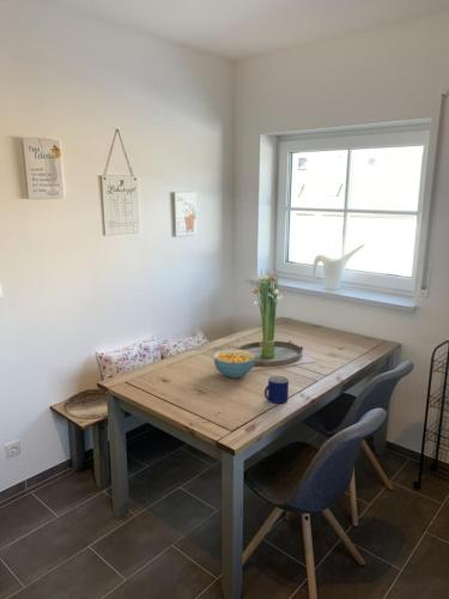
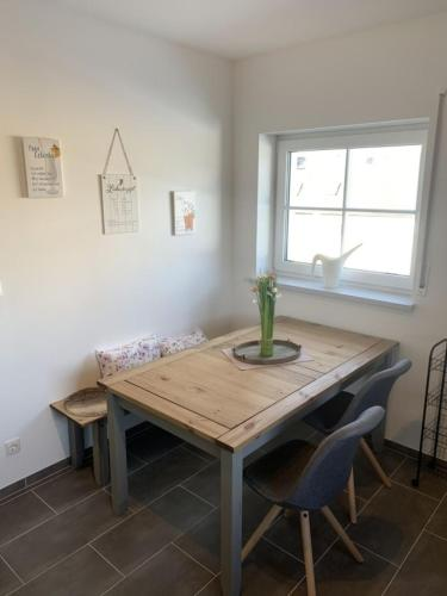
- mug [263,375,290,405]
- cereal bowl [212,349,256,379]
